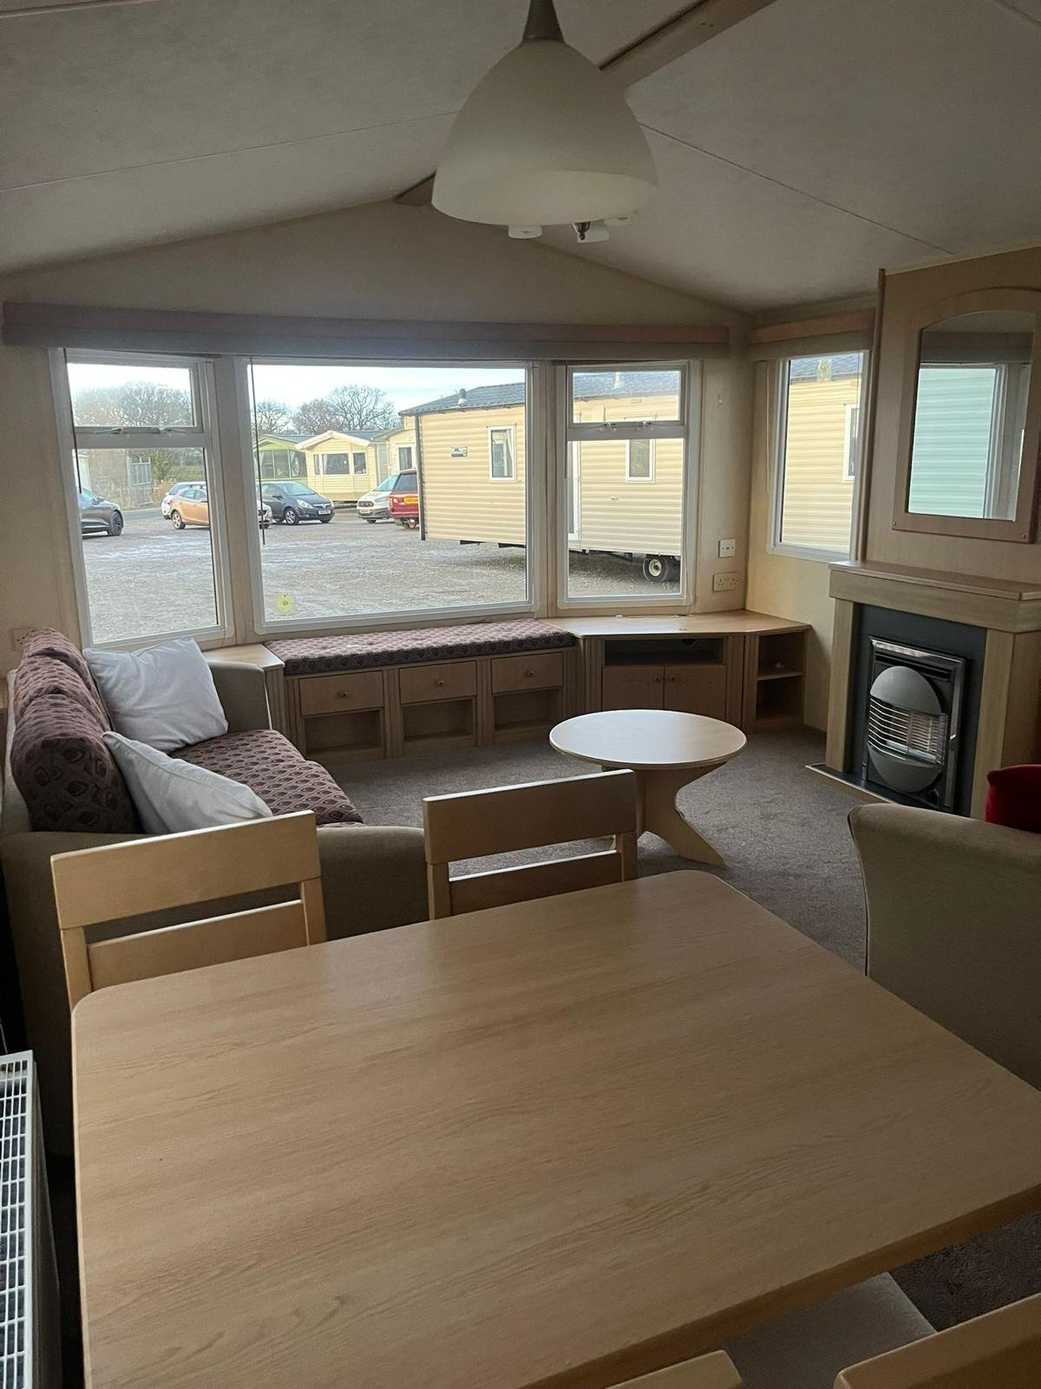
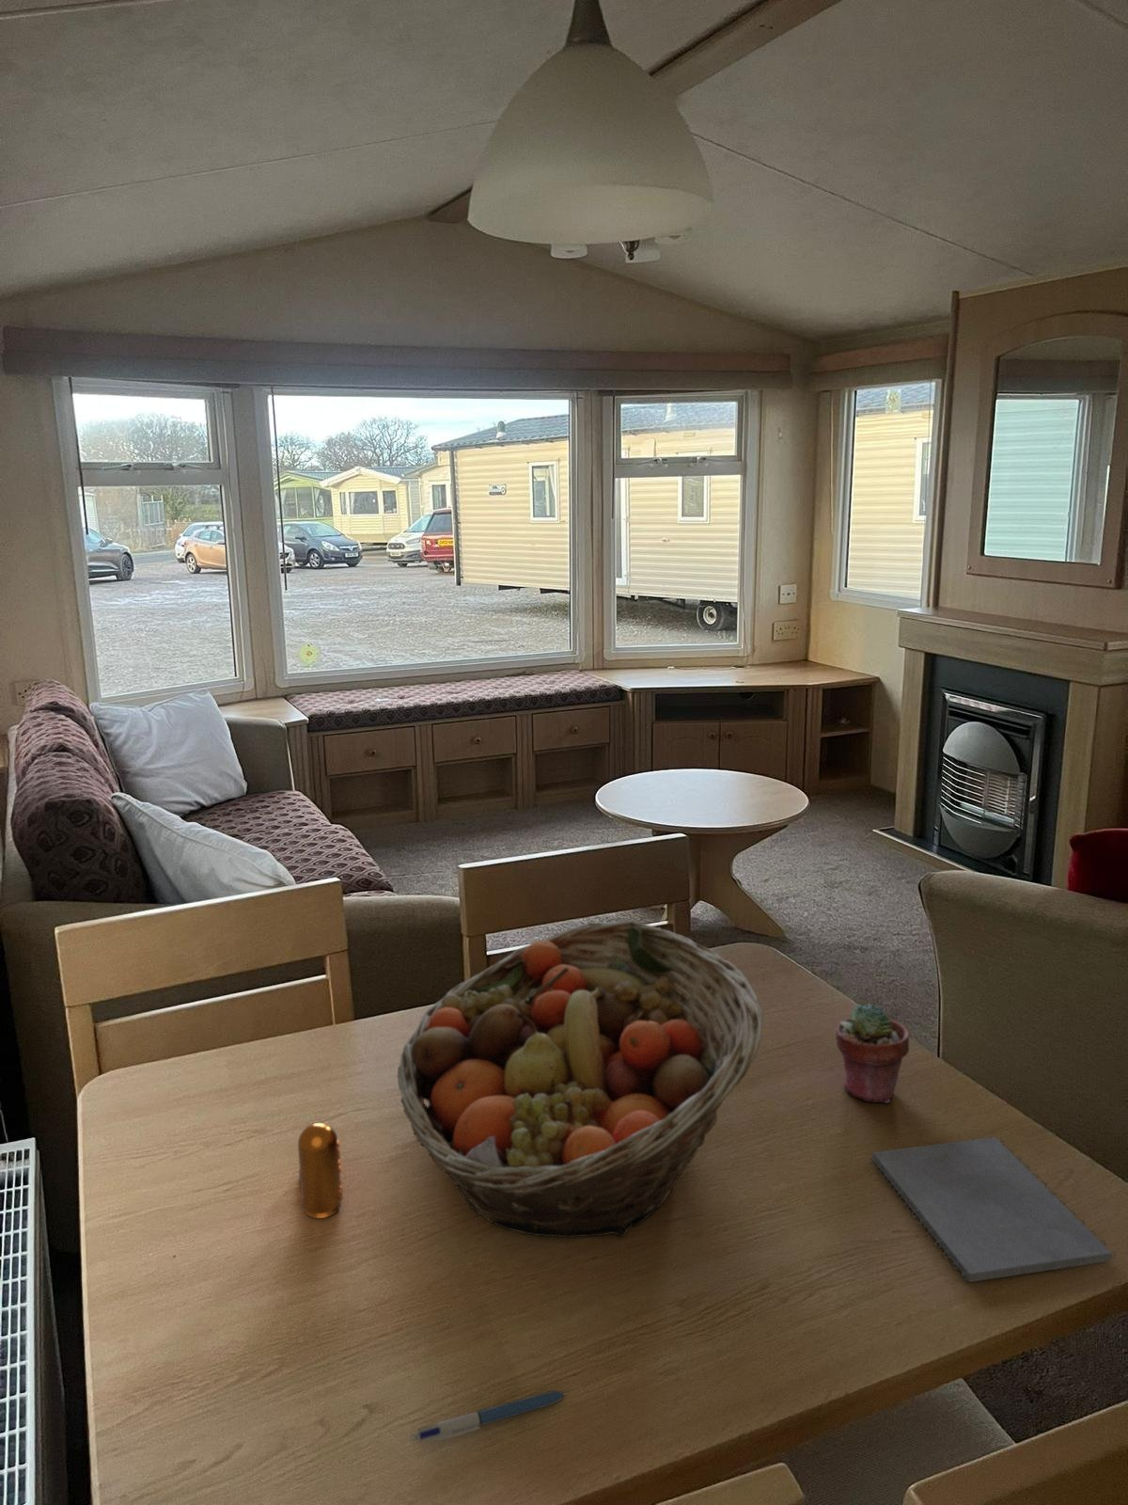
+ potted succulent [834,1003,910,1104]
+ pen [409,1390,568,1443]
+ notepad [869,1136,1116,1283]
+ pepper shaker [297,1122,344,1219]
+ fruit basket [397,918,763,1238]
